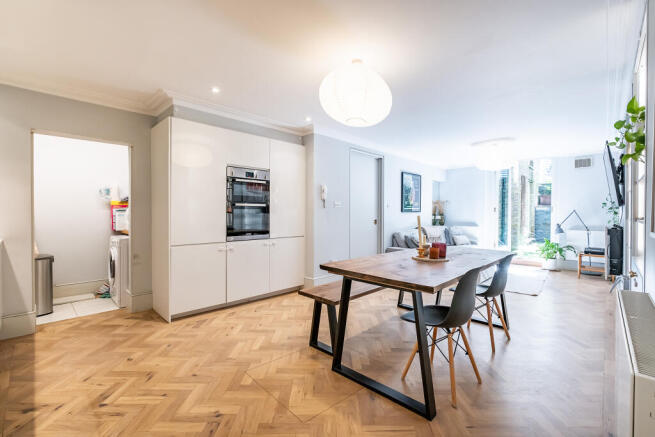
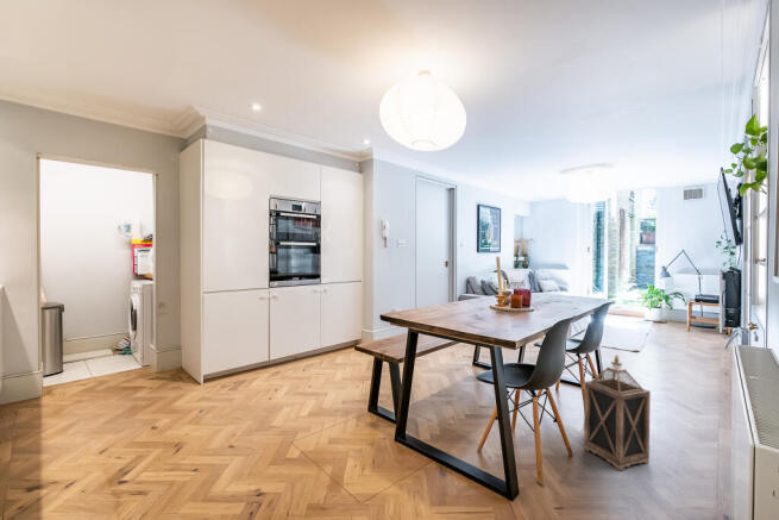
+ lantern [583,355,652,471]
